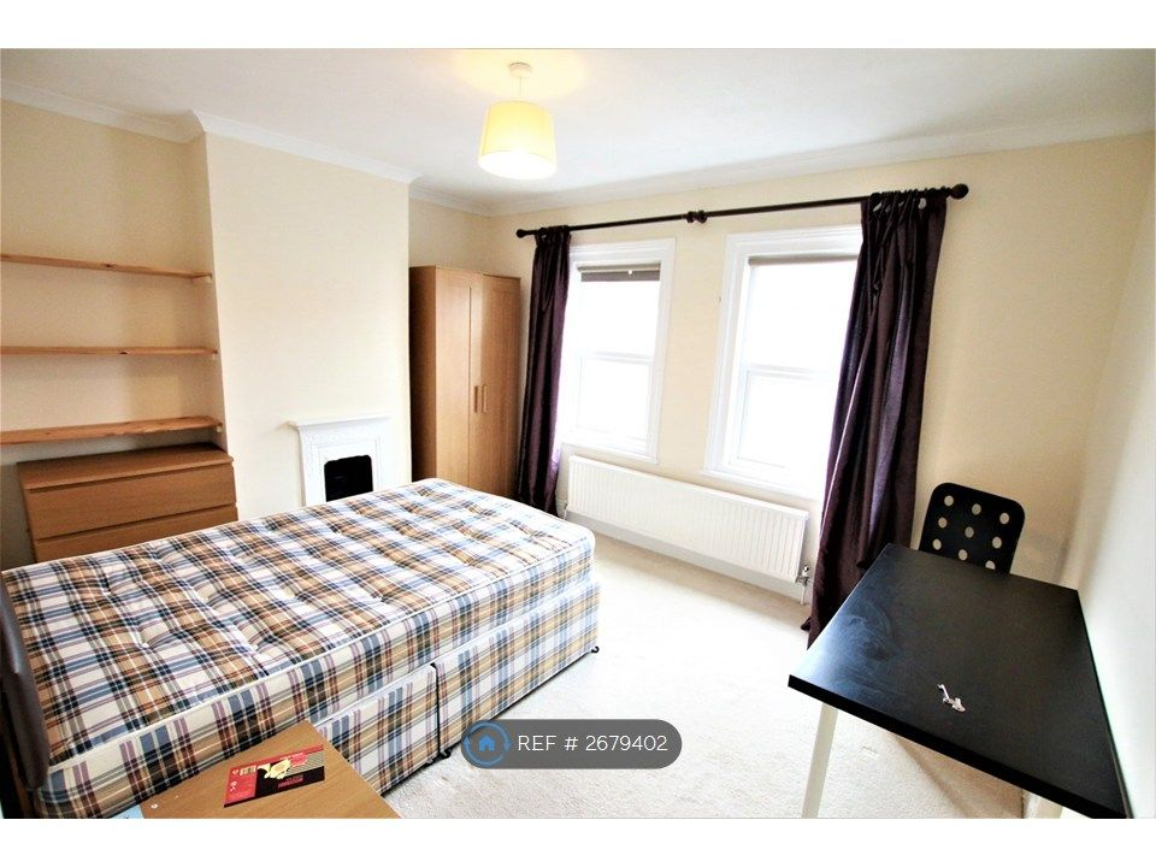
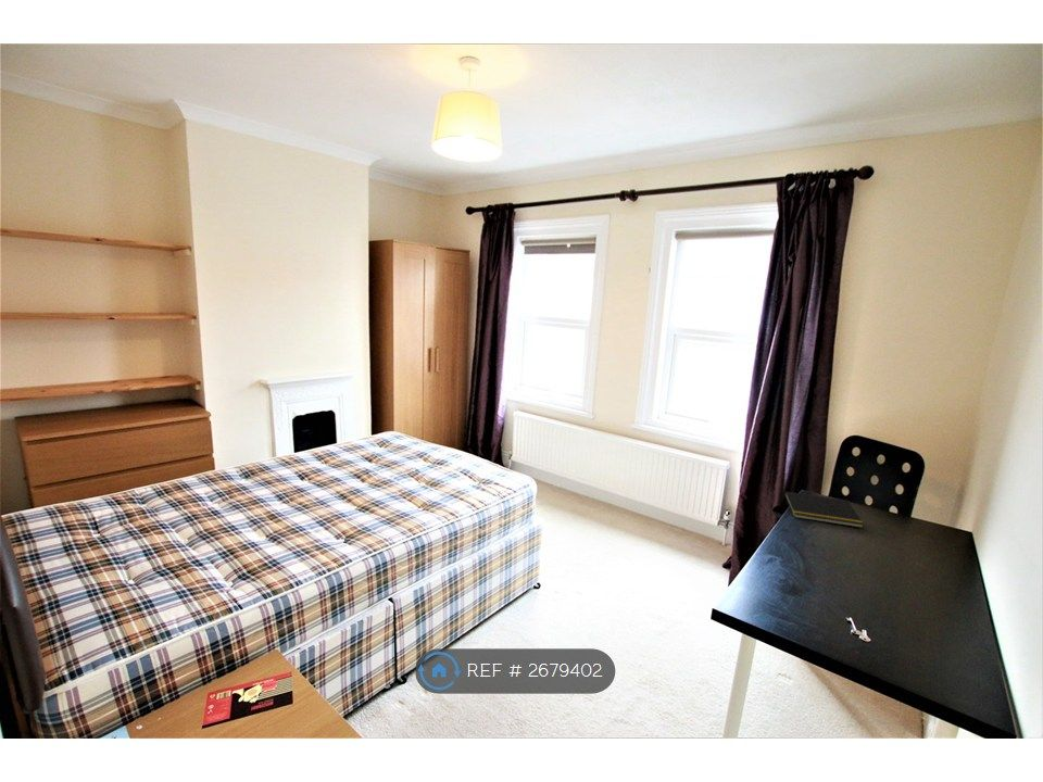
+ notepad [781,491,865,529]
